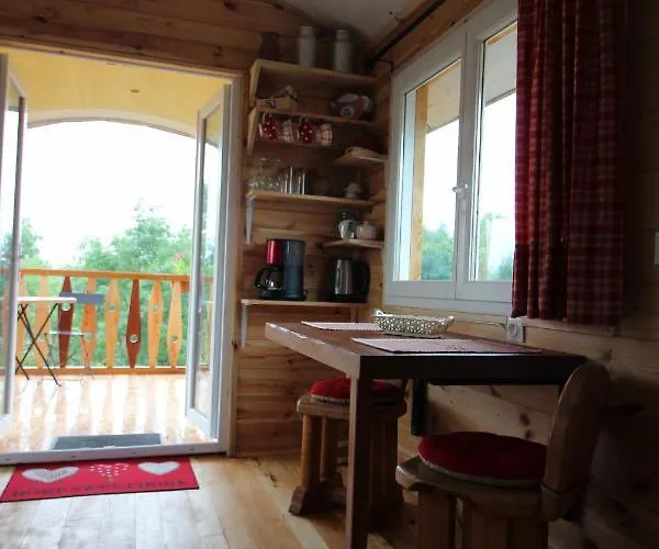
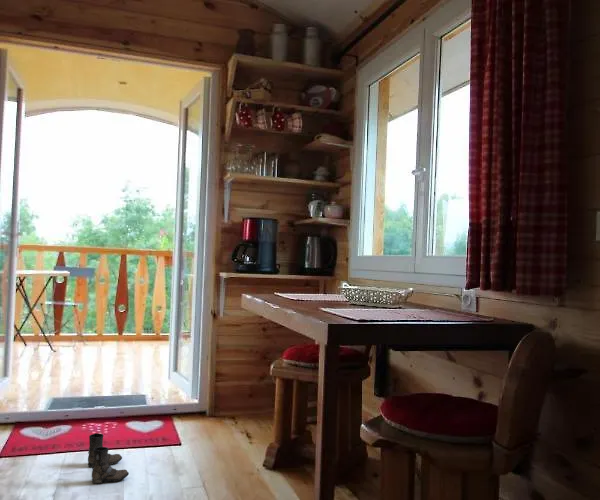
+ boots [87,432,130,485]
